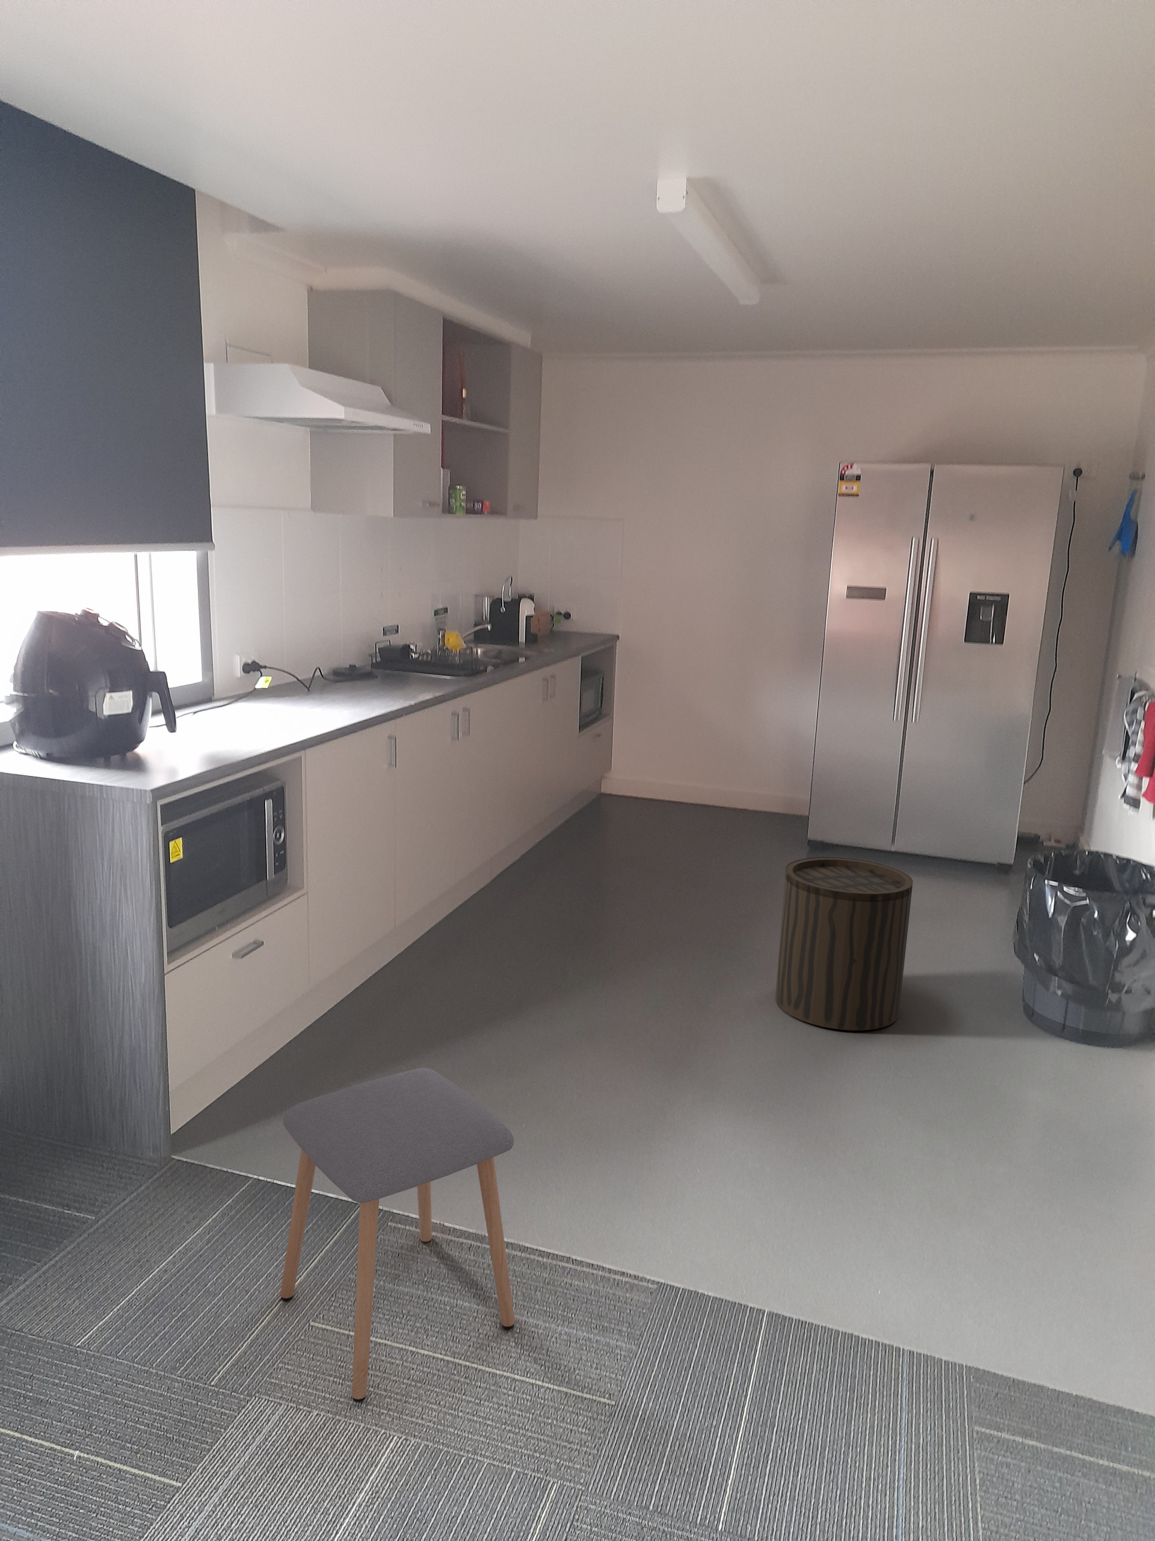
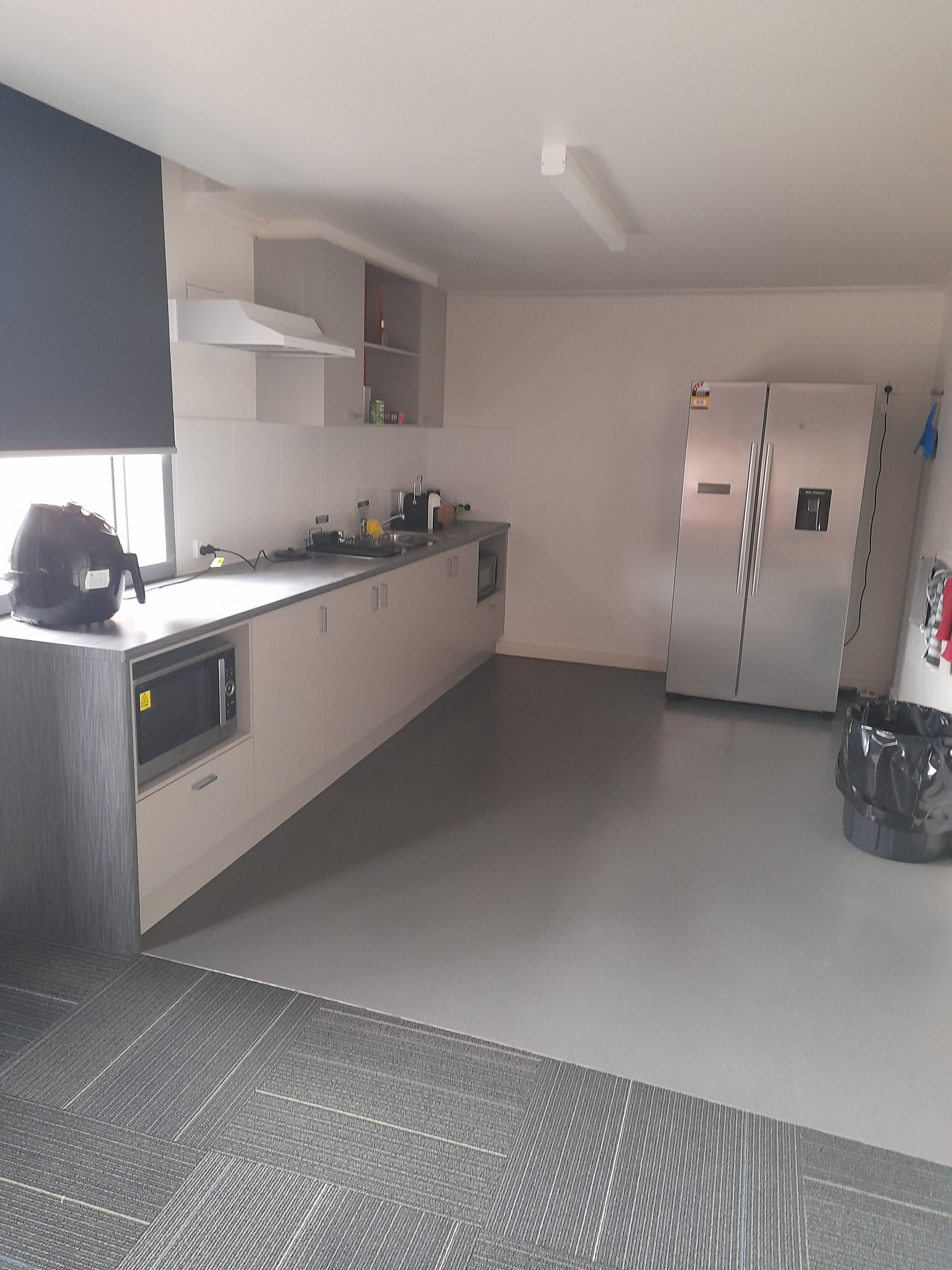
- stool [280,1068,514,1403]
- stool [775,857,914,1031]
